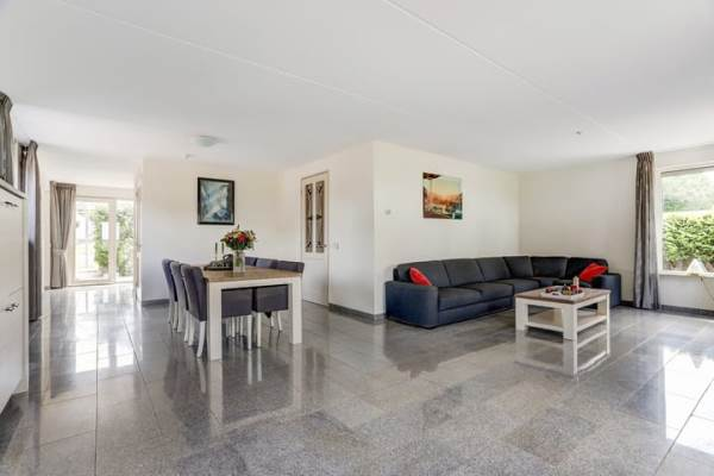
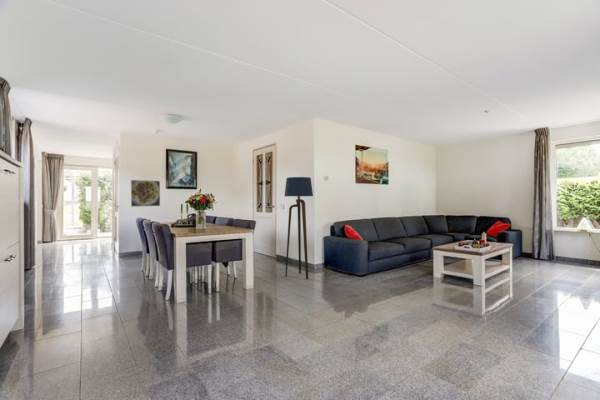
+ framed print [130,179,161,208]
+ floor lamp [284,176,314,280]
